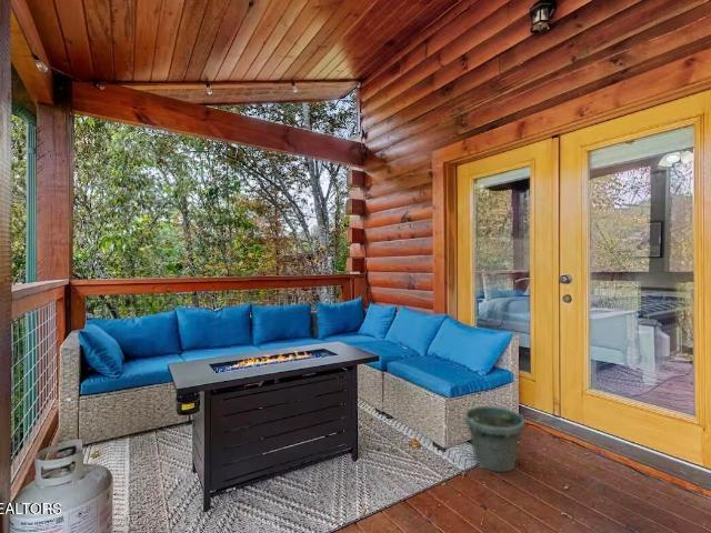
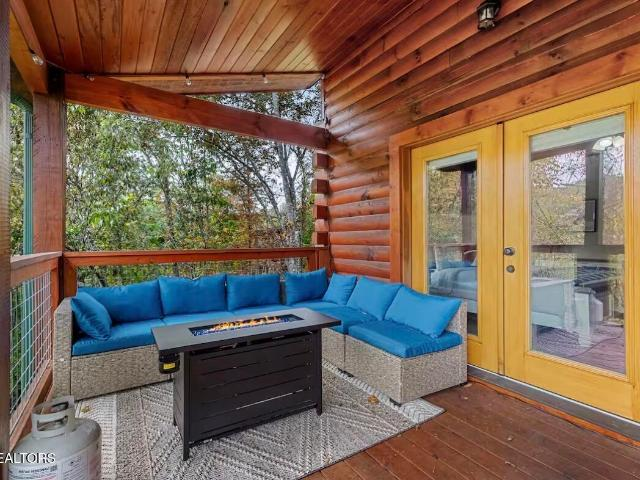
- pot [464,404,527,473]
